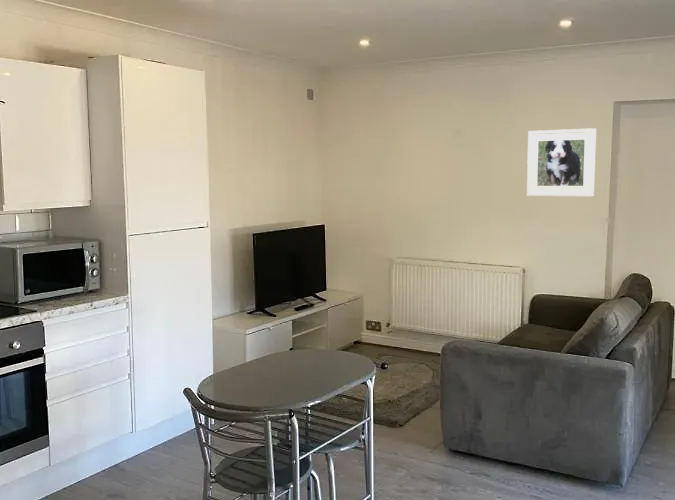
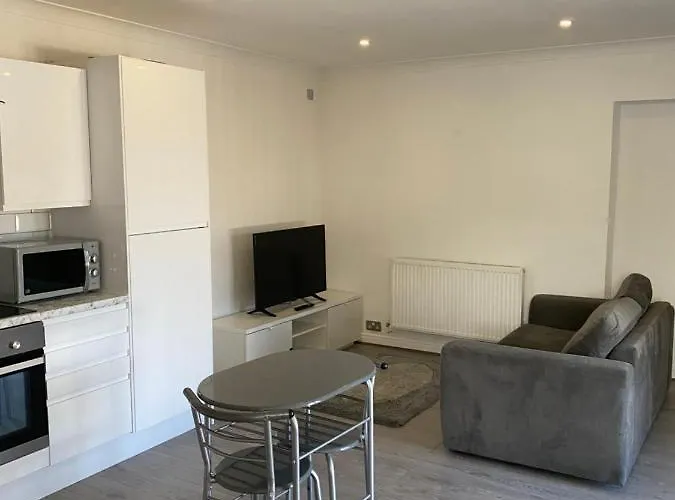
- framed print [526,127,597,197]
